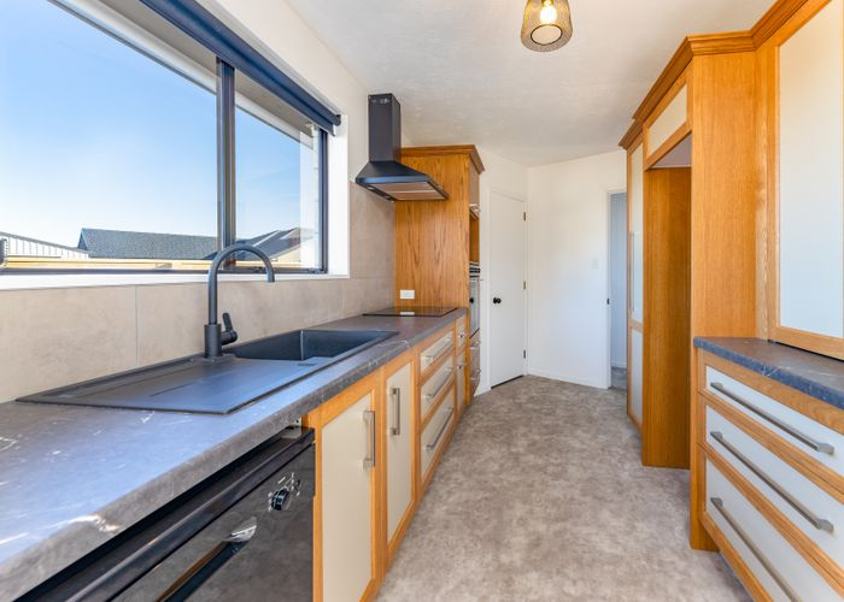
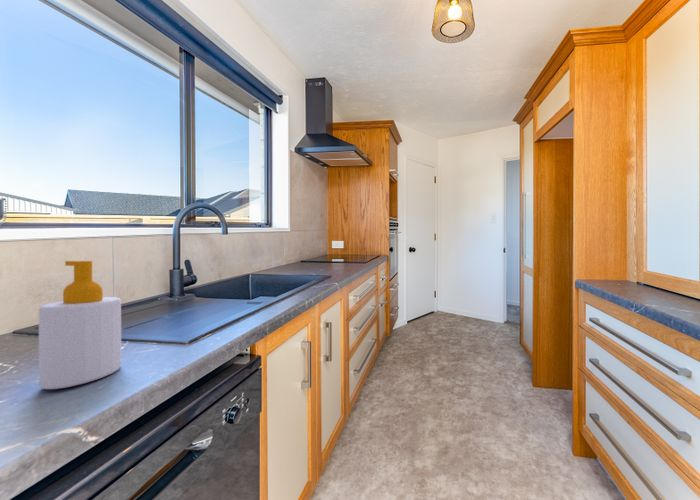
+ soap bottle [38,260,122,390]
